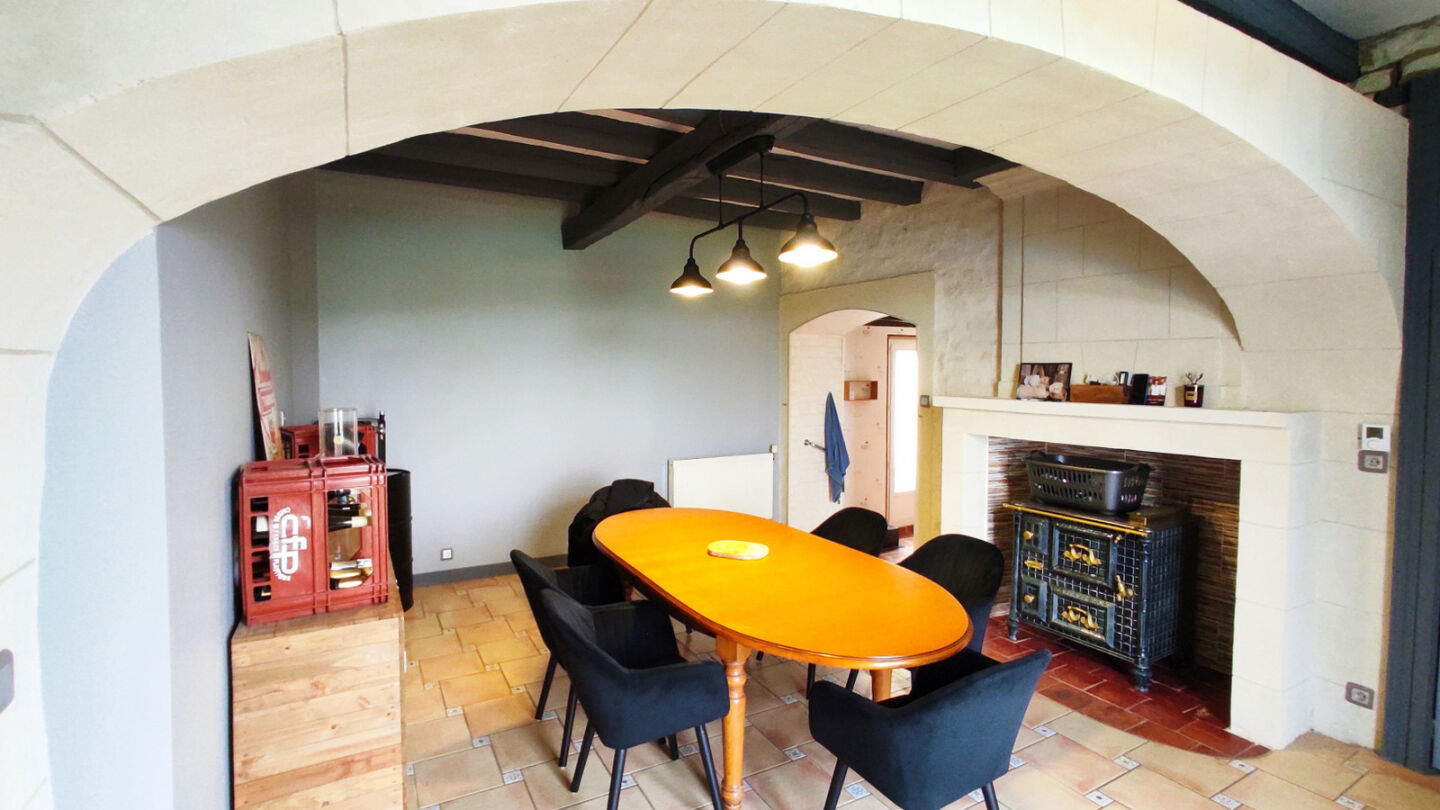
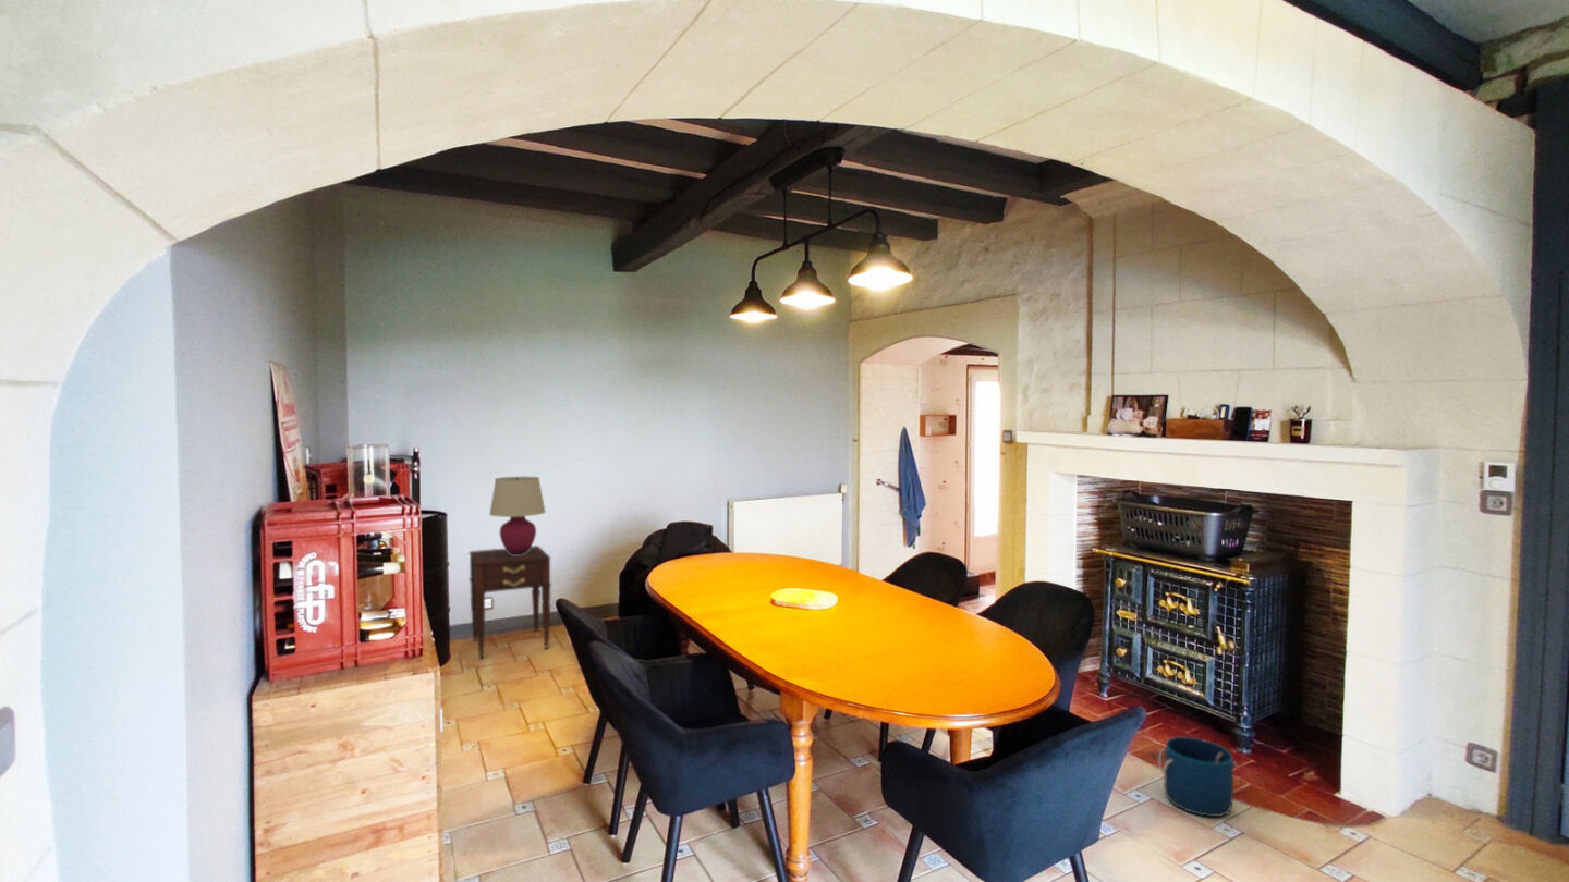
+ nightstand [467,544,552,660]
+ bucket [1157,736,1238,818]
+ table lamp [488,476,547,554]
